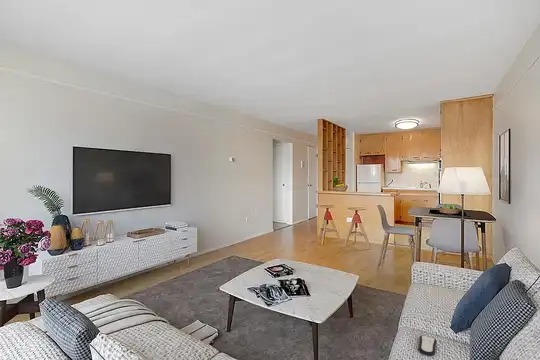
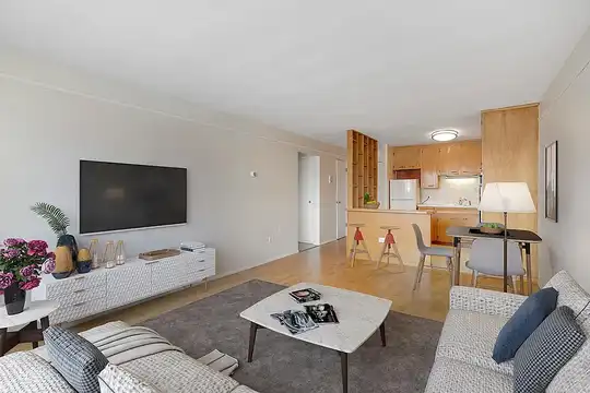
- remote control [418,334,438,357]
